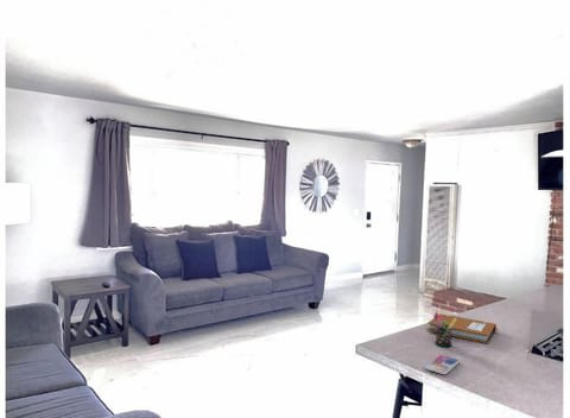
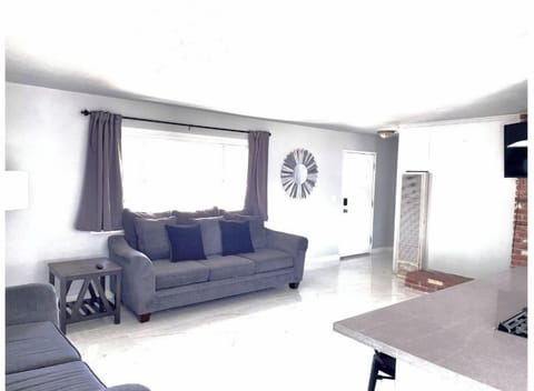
- smartphone [424,354,461,375]
- notebook [426,312,500,344]
- pen holder [432,311,456,348]
